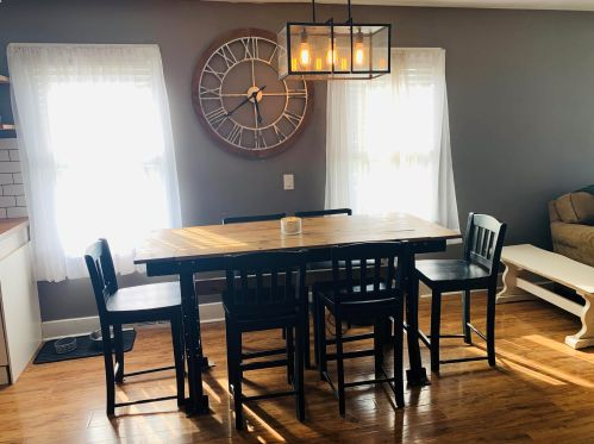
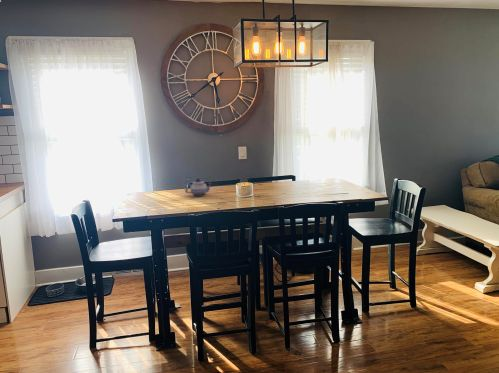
+ teapot [184,178,213,197]
